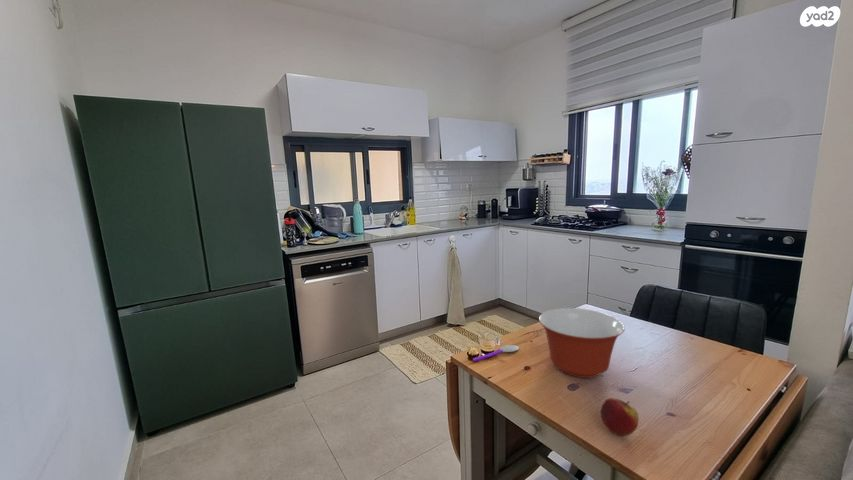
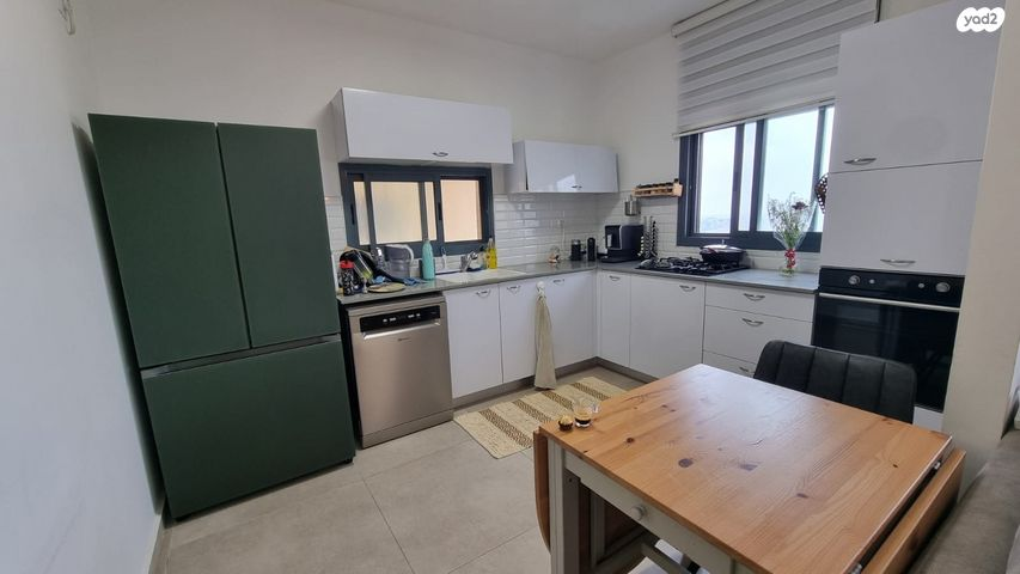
- mixing bowl [538,307,626,379]
- apple [600,397,640,437]
- spoon [472,344,520,363]
